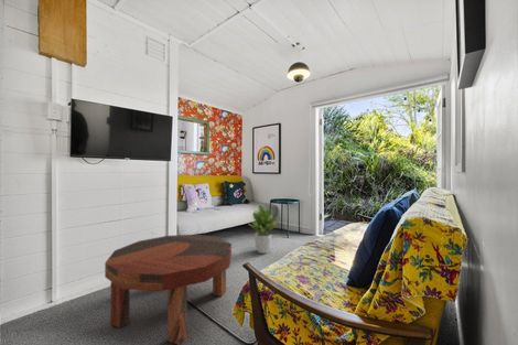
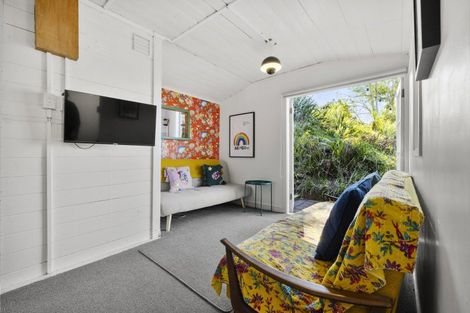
- potted plant [248,204,279,255]
- coffee table [104,234,233,345]
